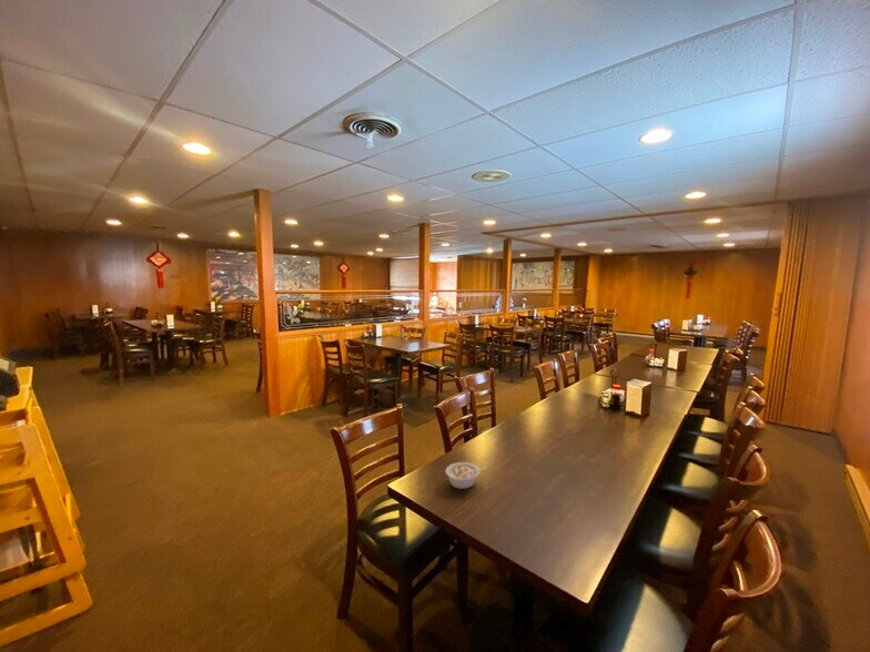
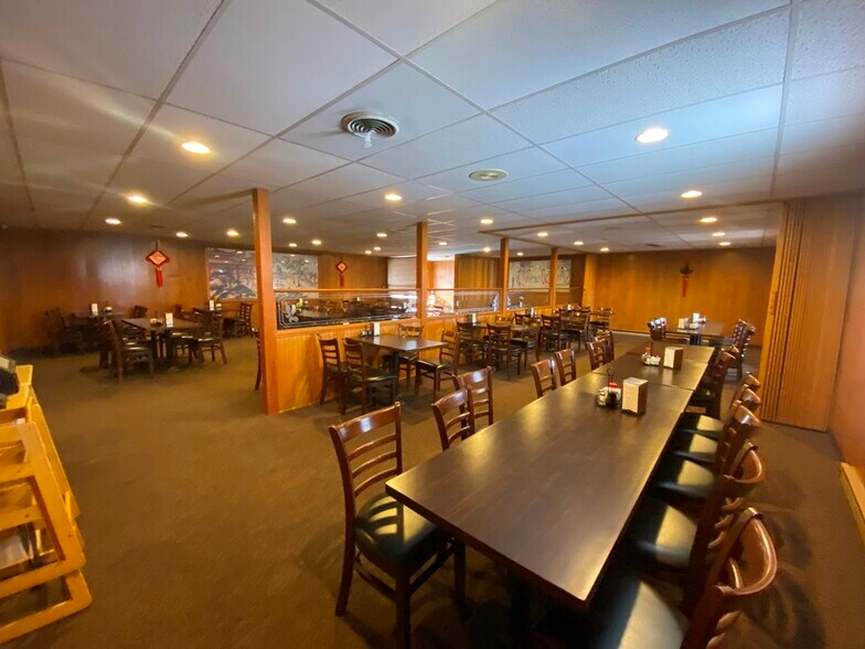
- legume [445,461,488,490]
